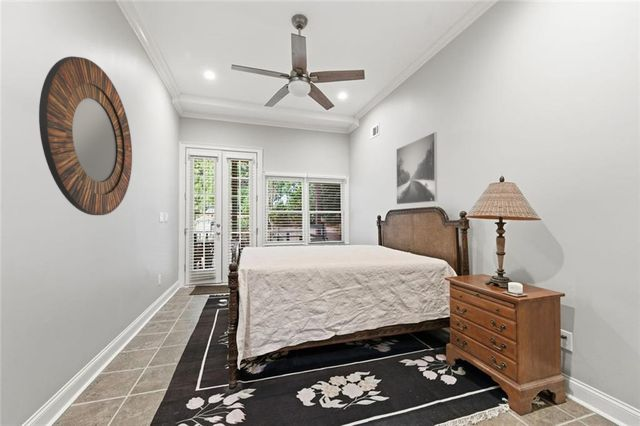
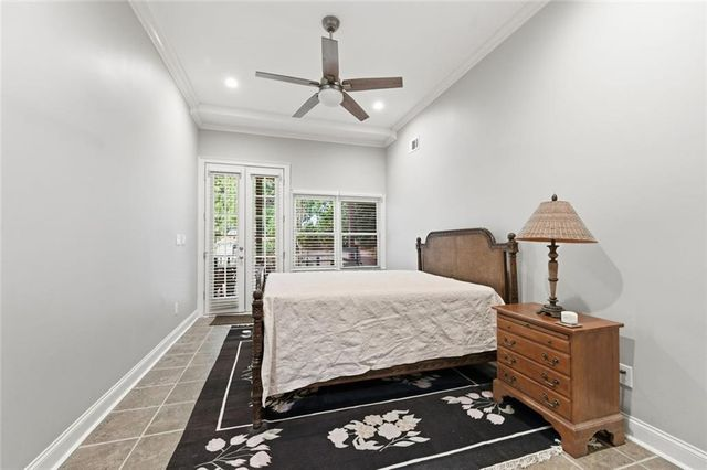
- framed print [395,131,438,205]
- home mirror [38,55,133,216]
